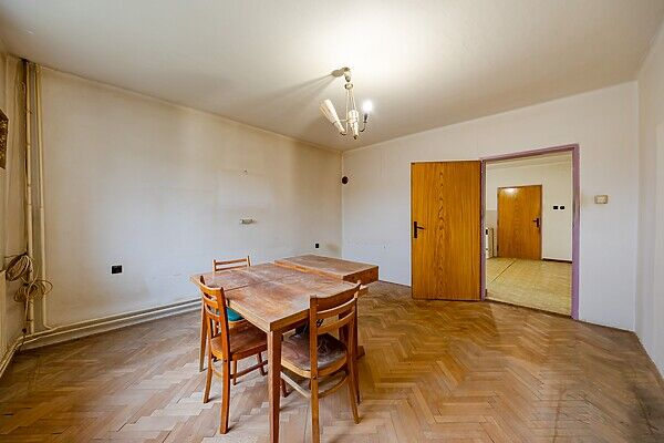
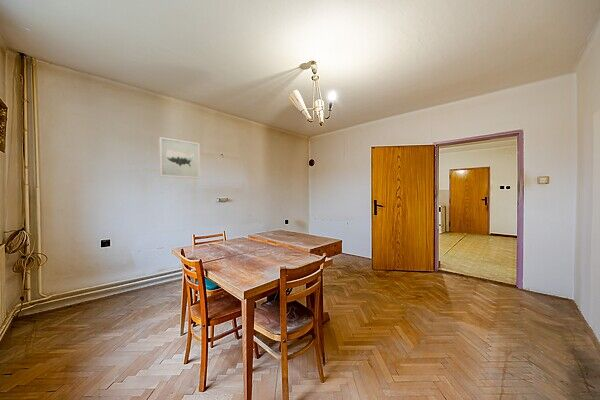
+ wall art [158,136,201,179]
